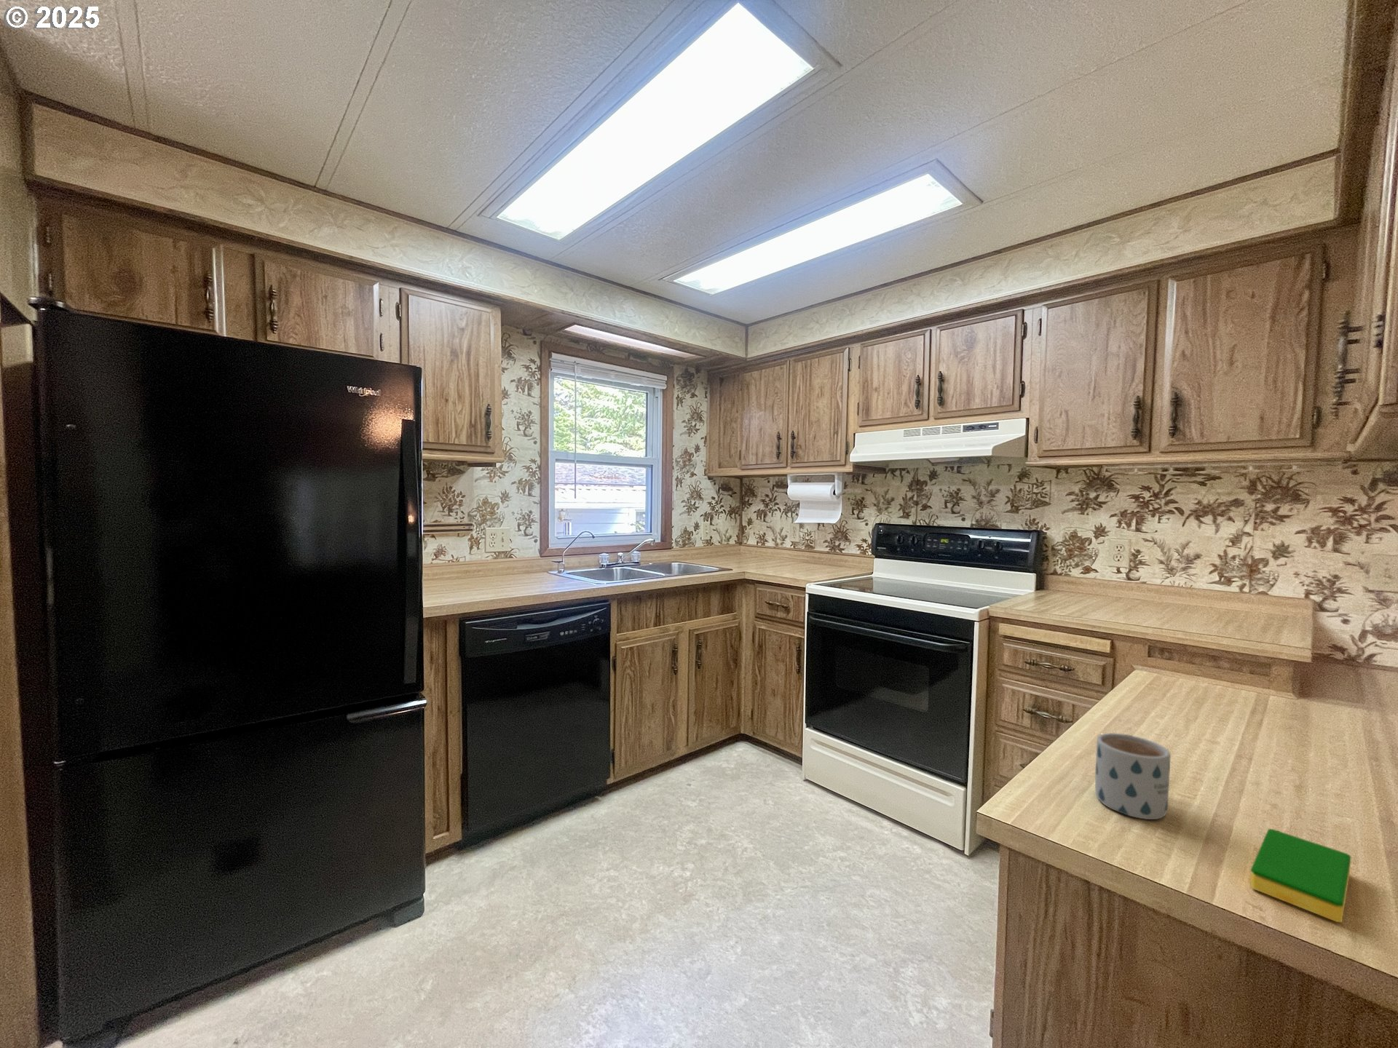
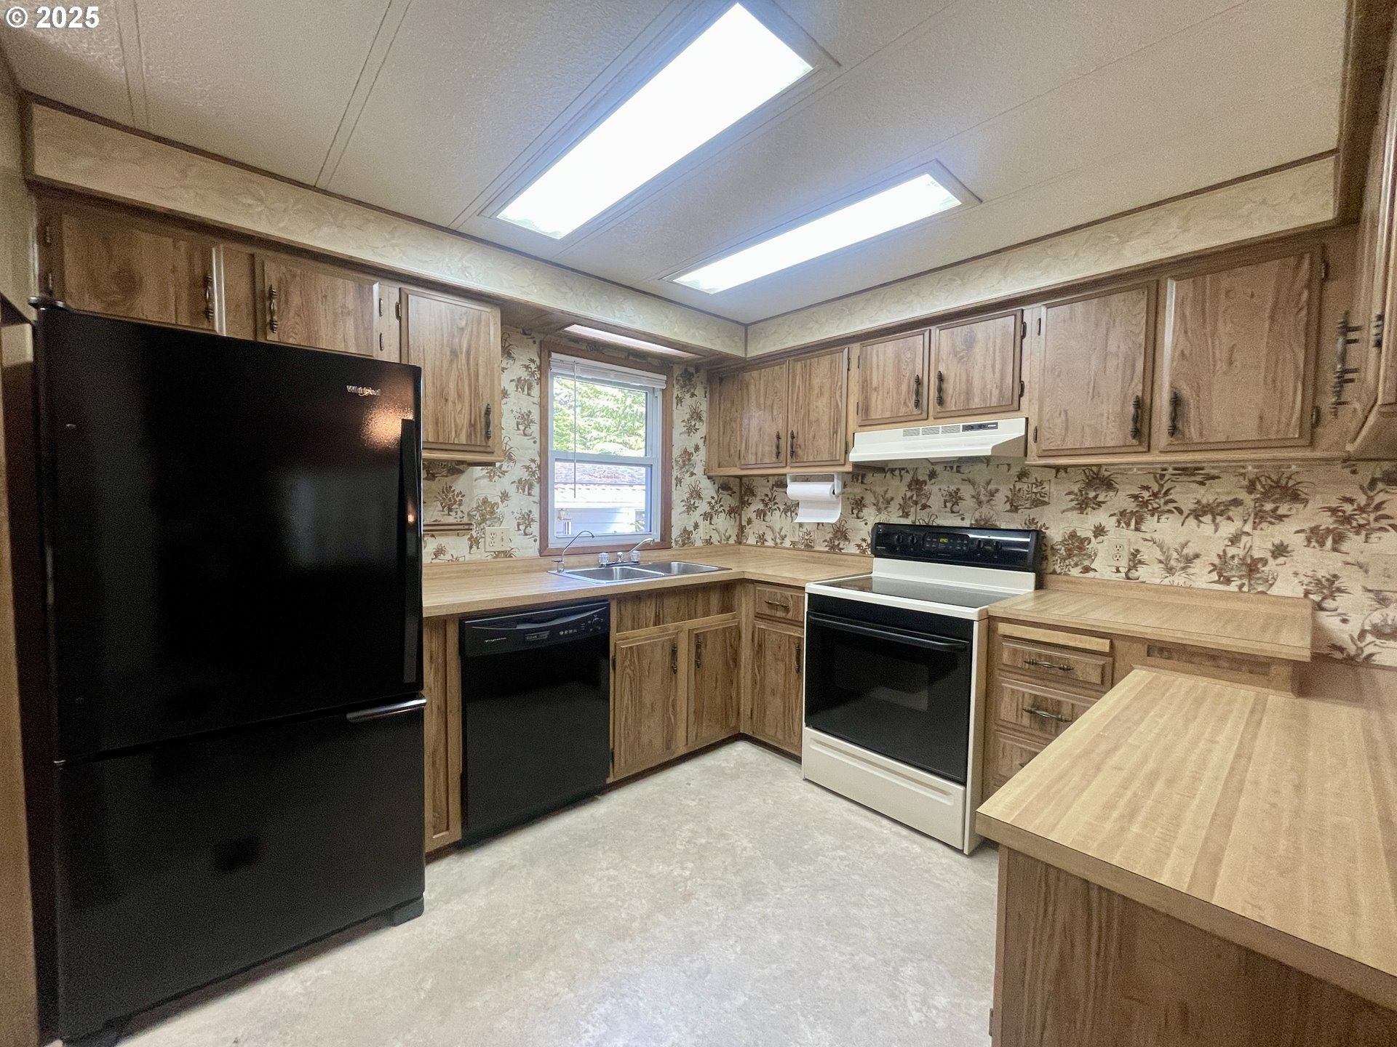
- mug [1094,732,1171,820]
- dish sponge [1249,828,1352,923]
